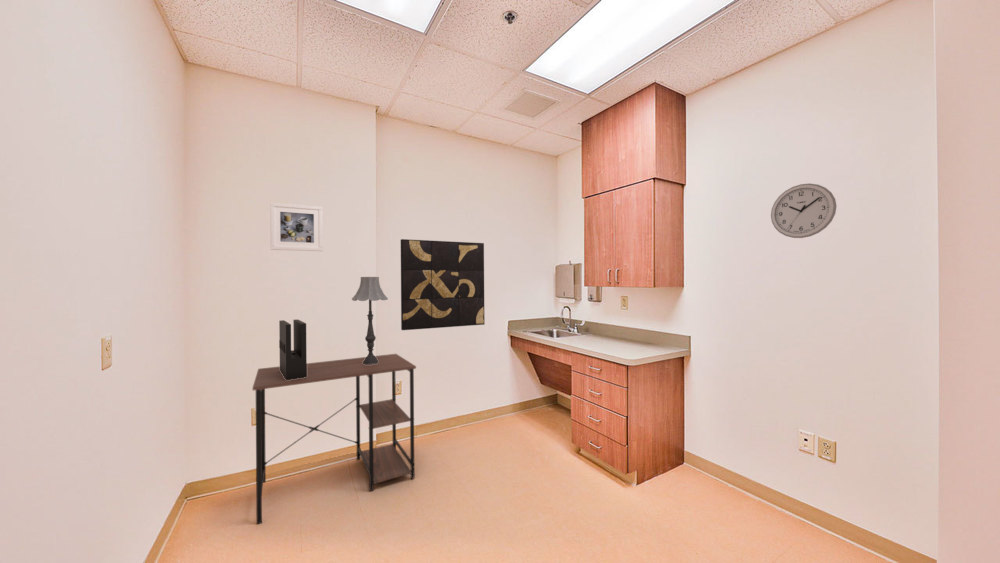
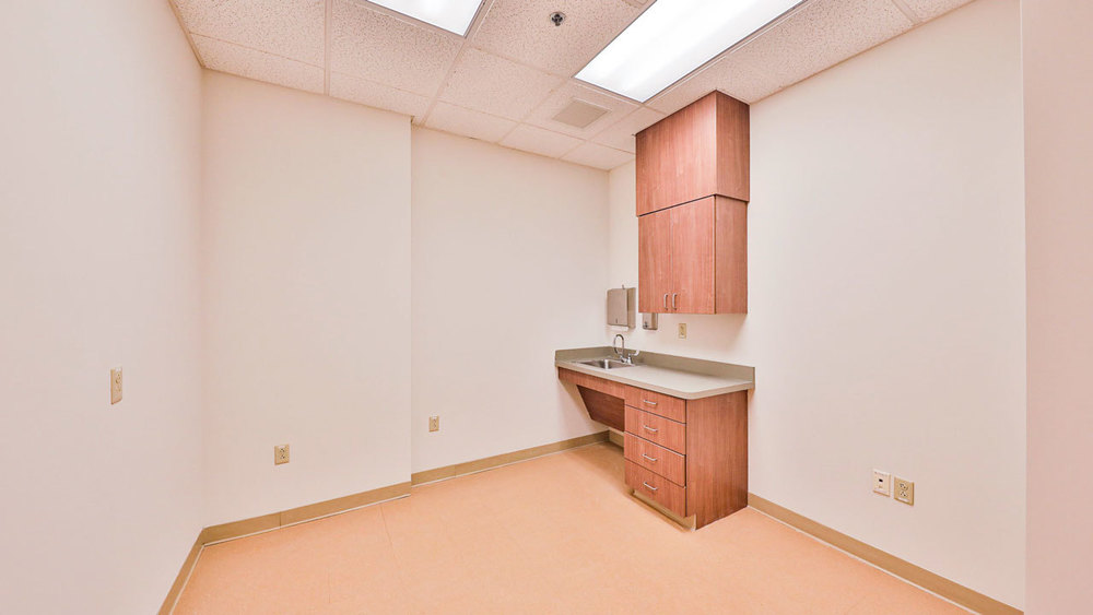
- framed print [269,202,324,252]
- table lamp [351,276,389,365]
- desk [252,353,417,525]
- wall art [400,238,486,331]
- file holder [278,319,308,380]
- wall clock [770,182,838,239]
